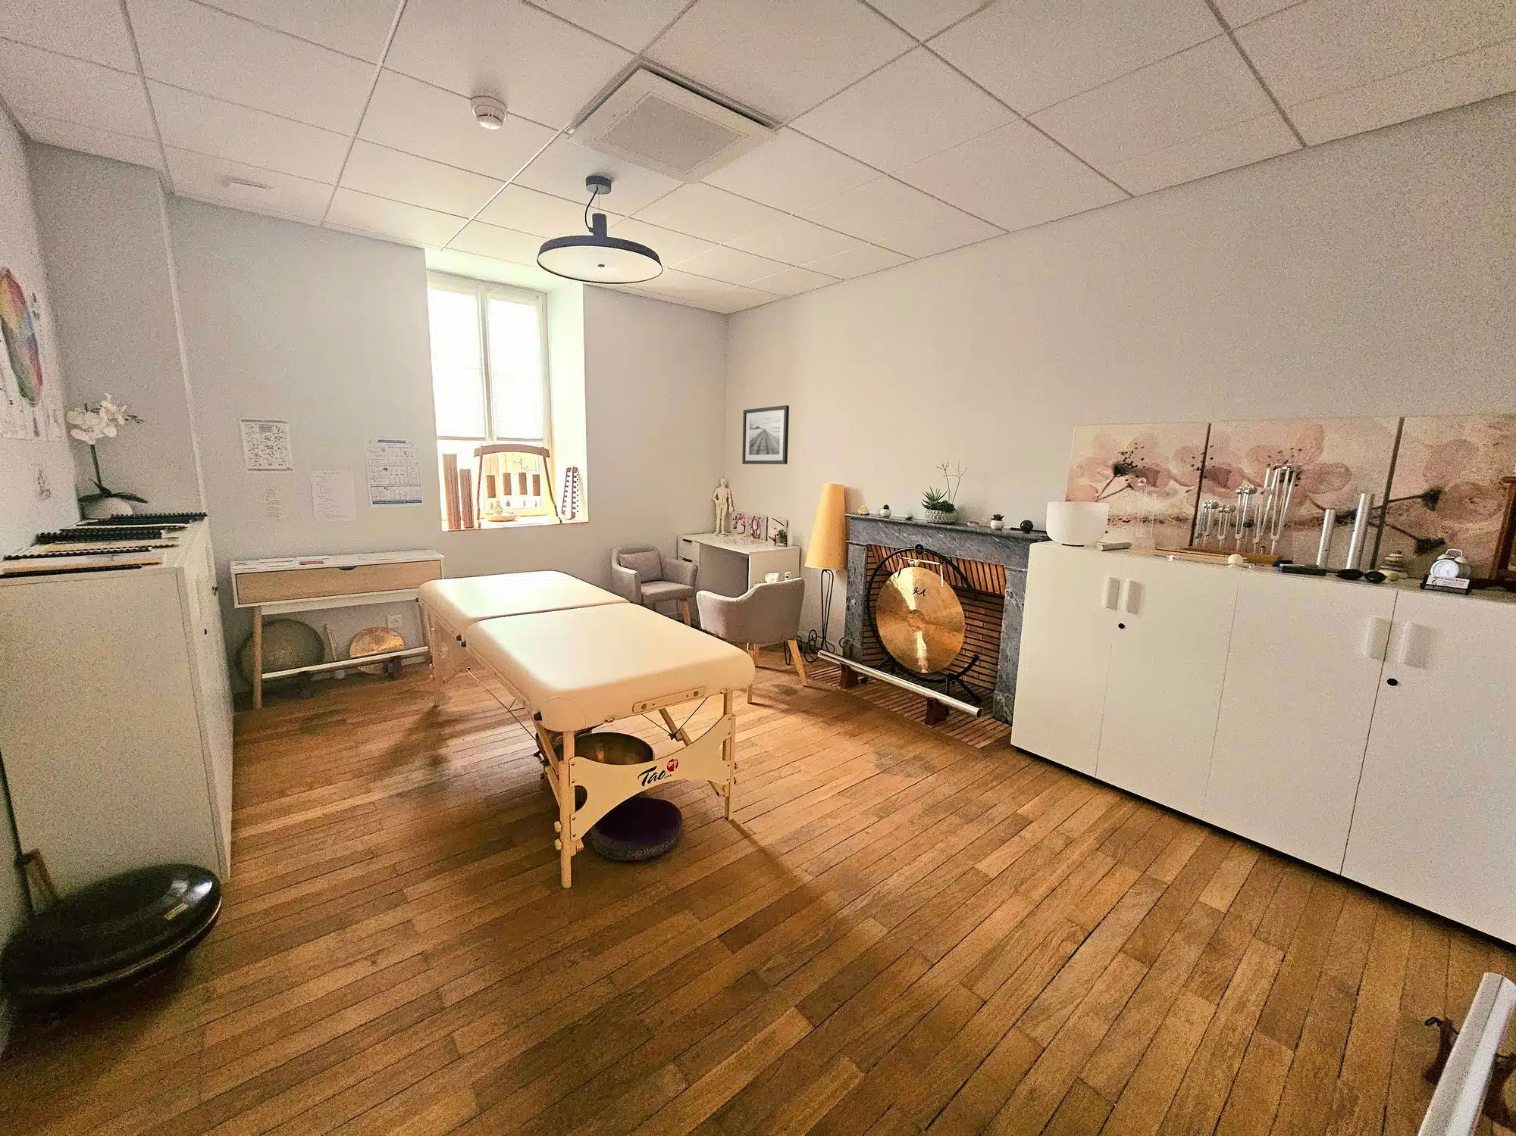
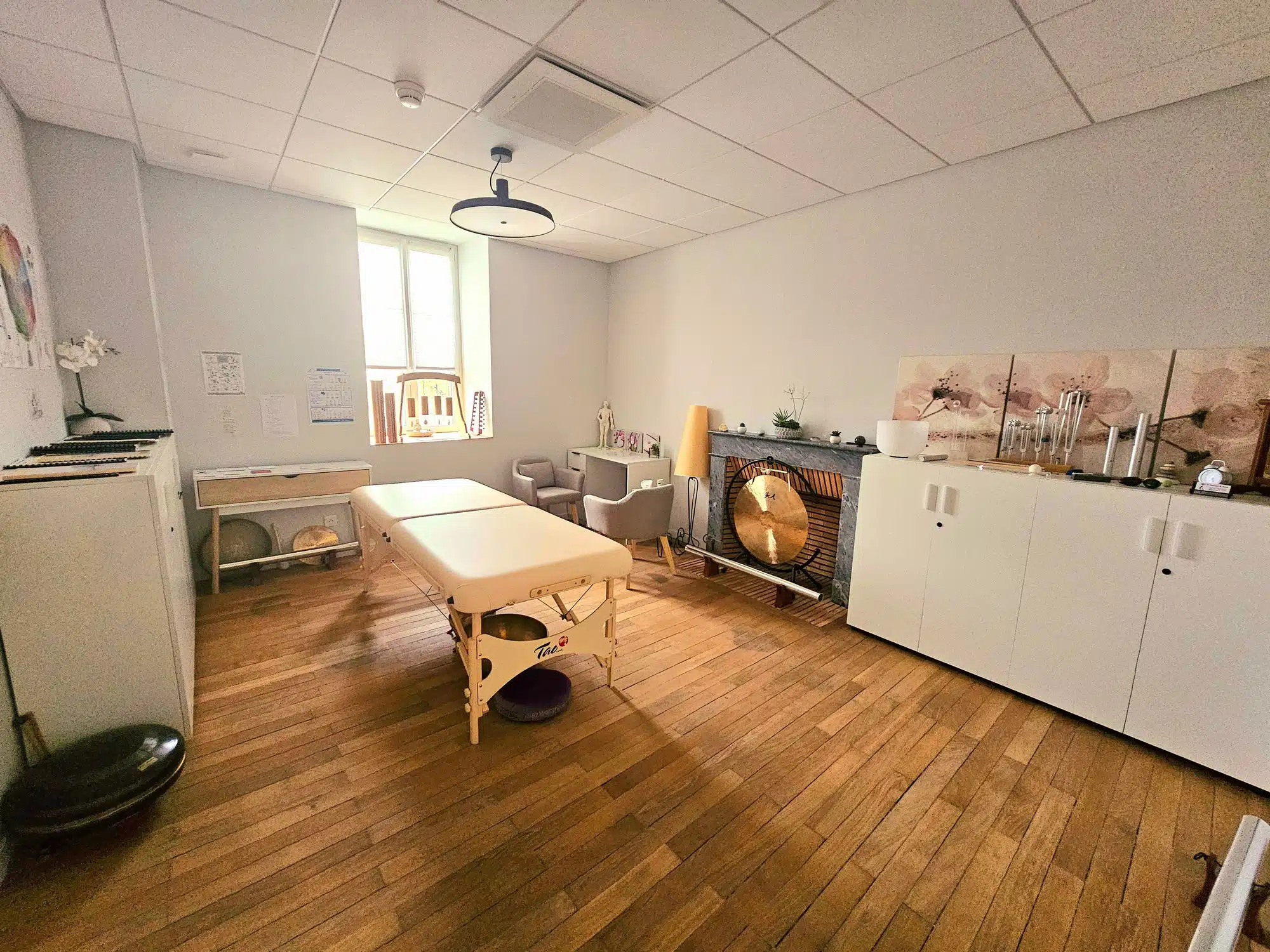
- wall art [741,405,790,465]
